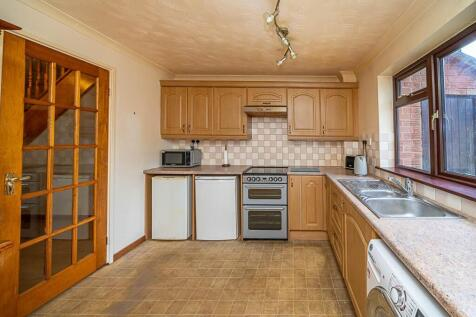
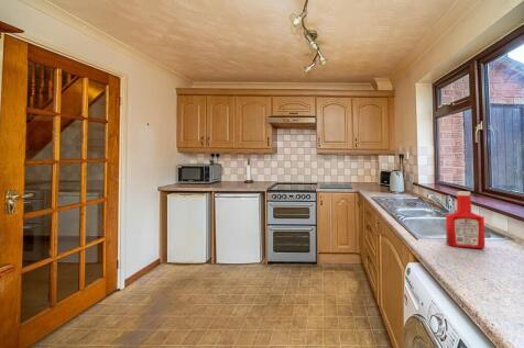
+ soap bottle [445,191,485,249]
